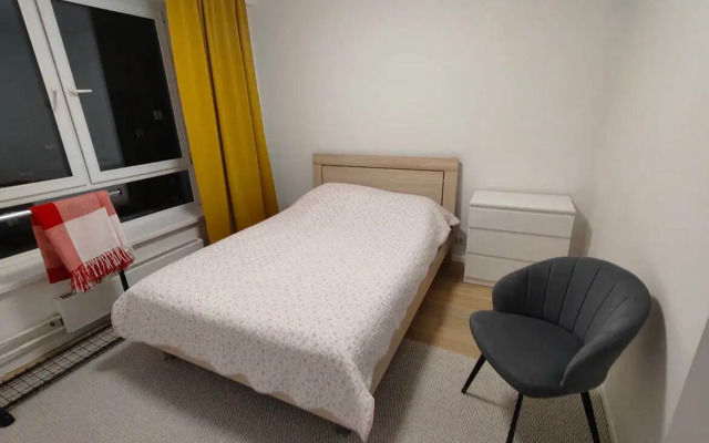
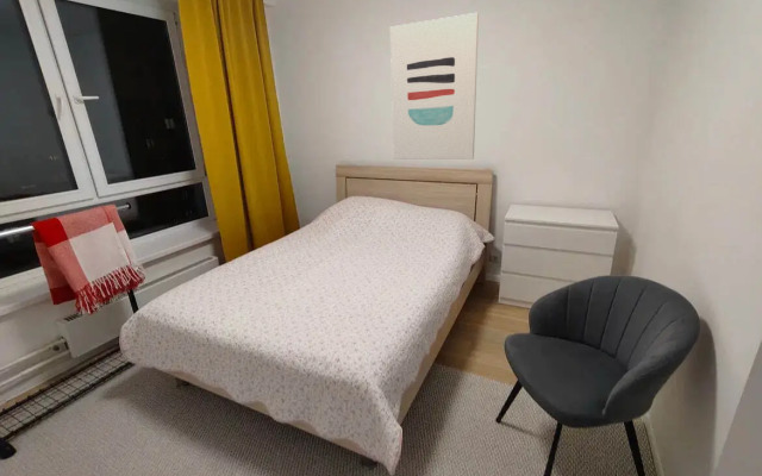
+ wall art [389,12,480,161]
